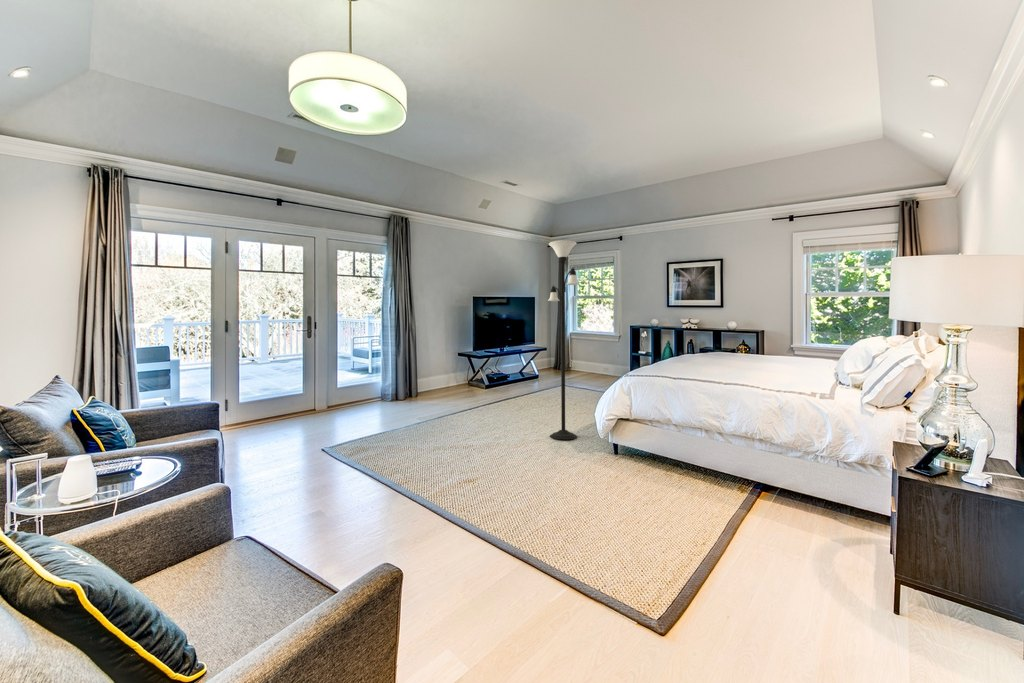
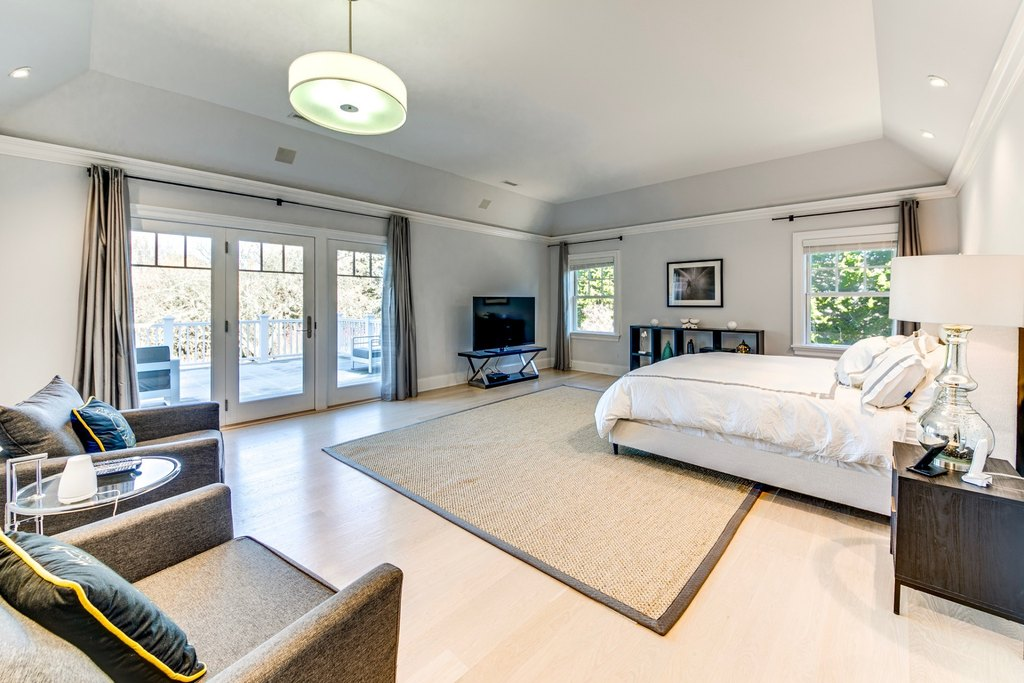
- floor lamp [547,239,580,440]
